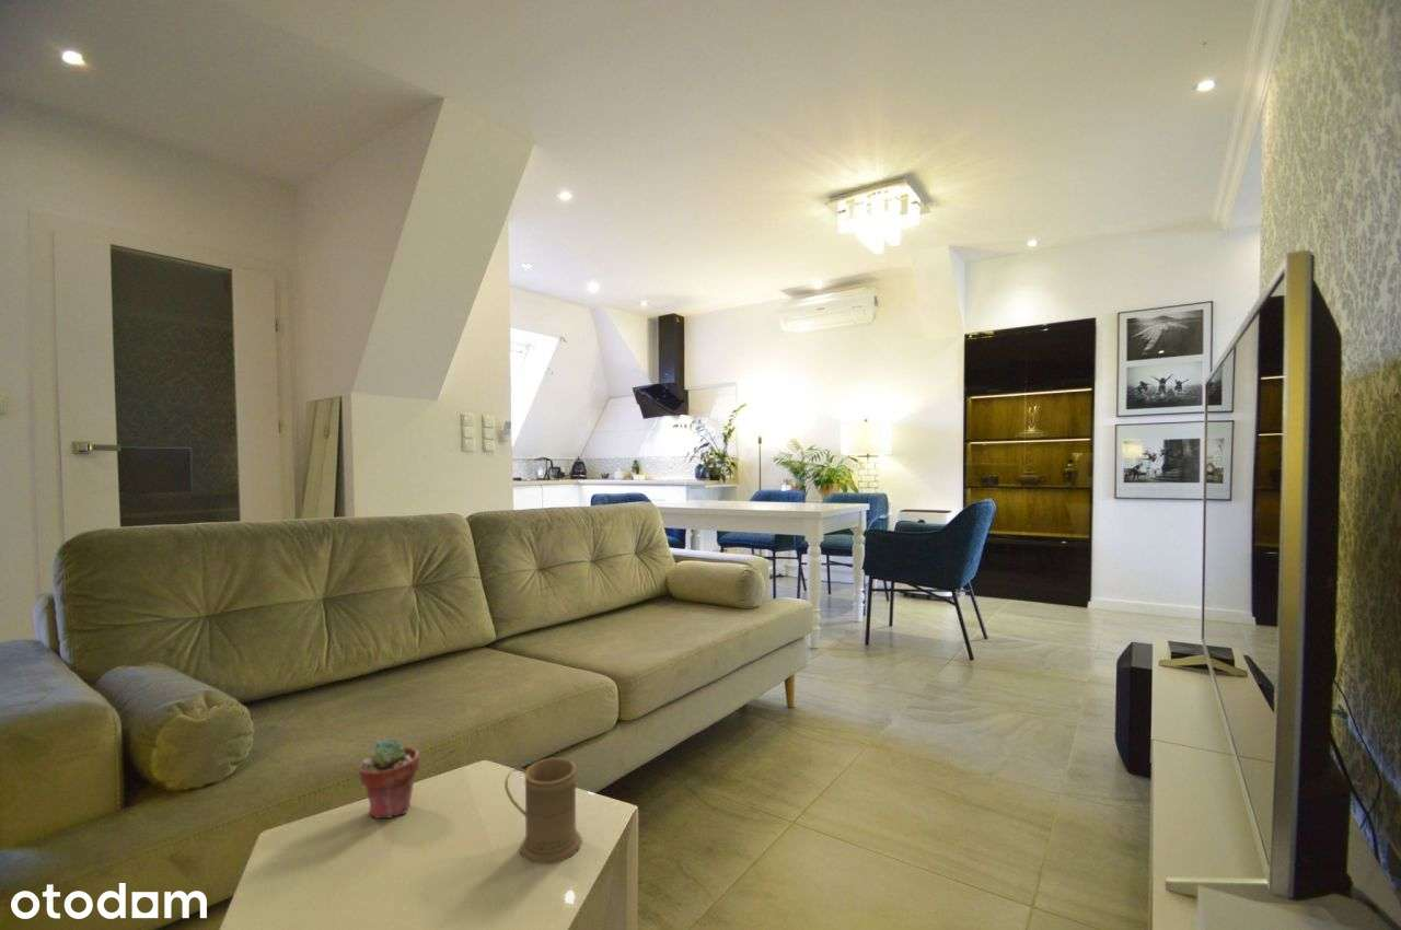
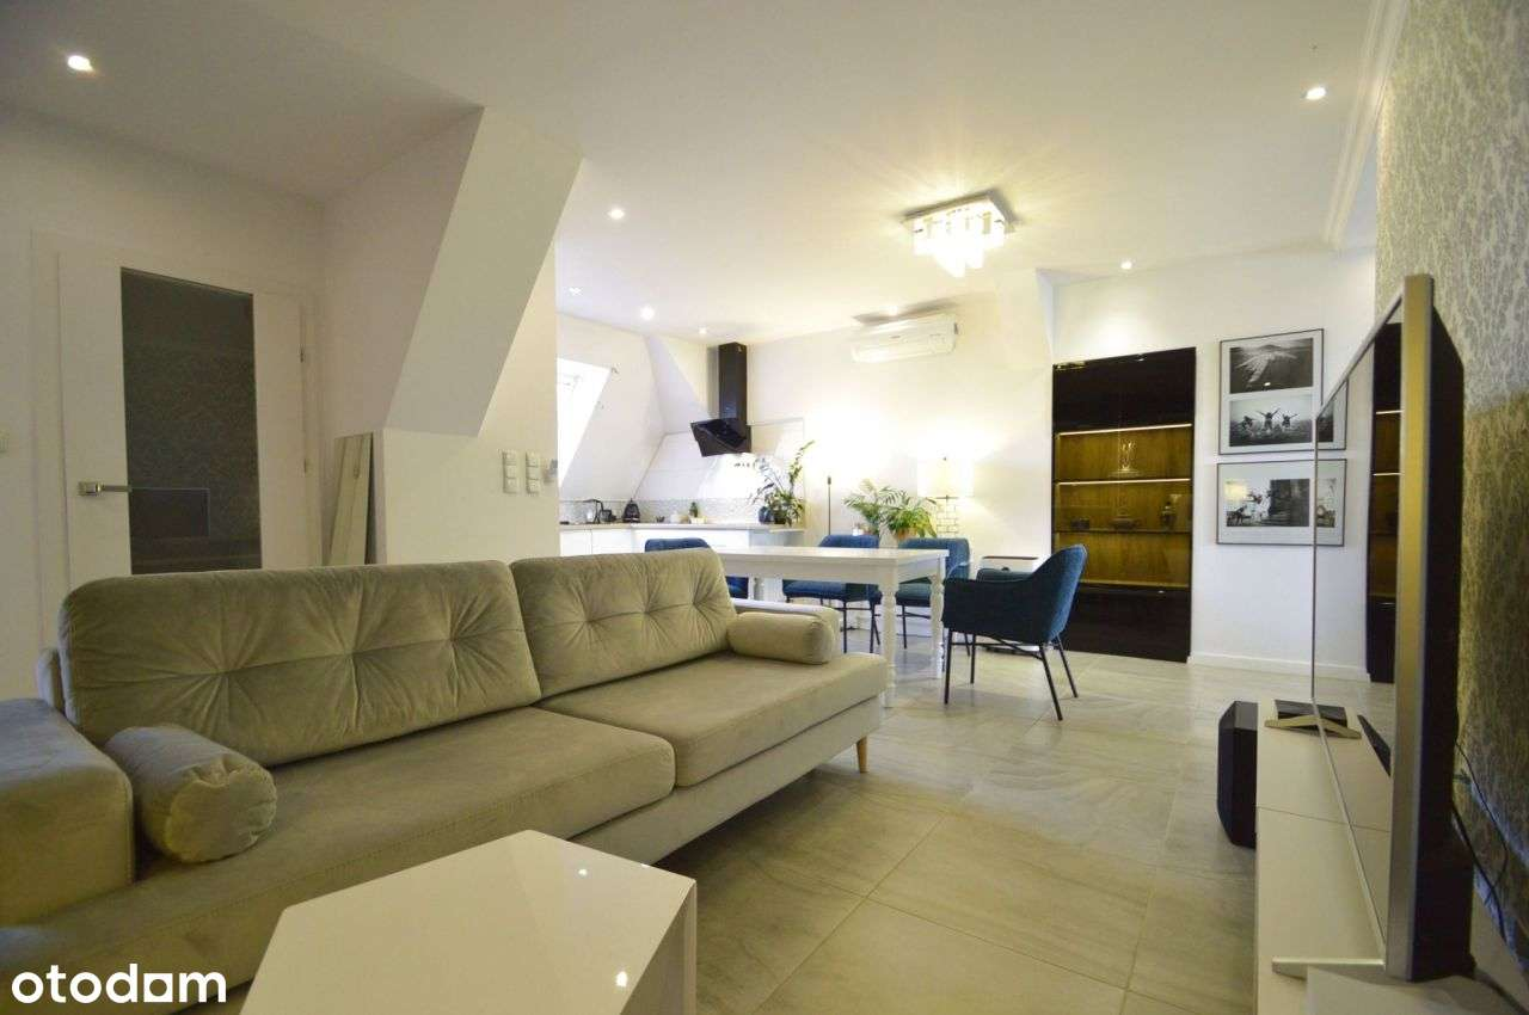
- potted succulent [358,737,420,819]
- mug [503,757,583,865]
